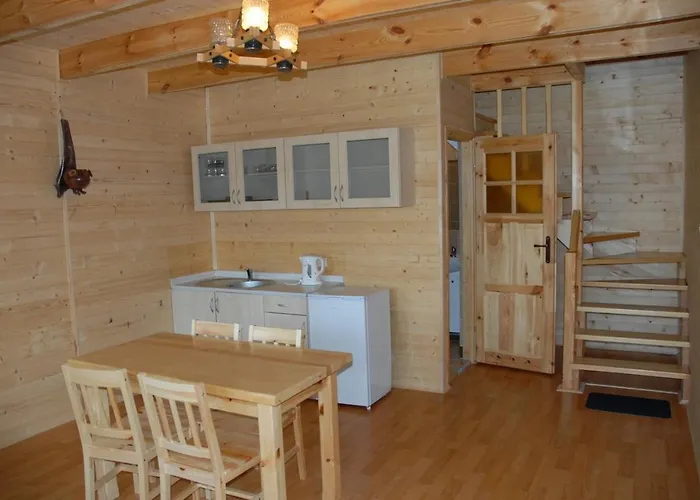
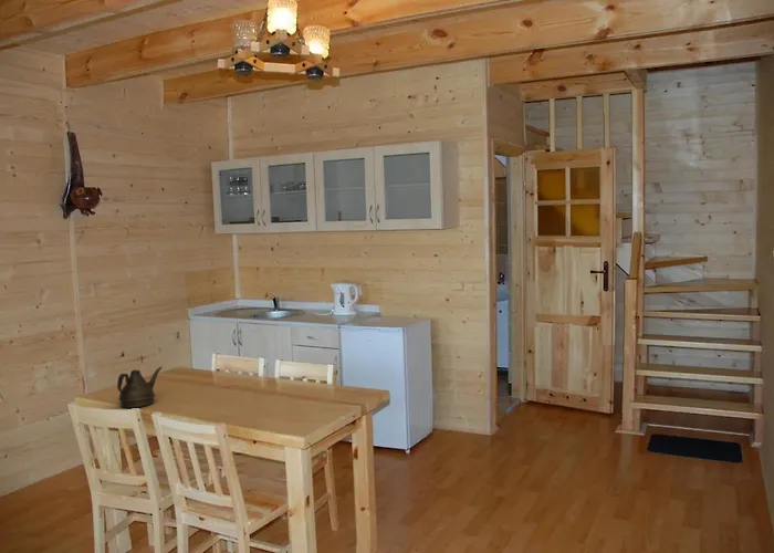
+ teapot [116,366,164,409]
